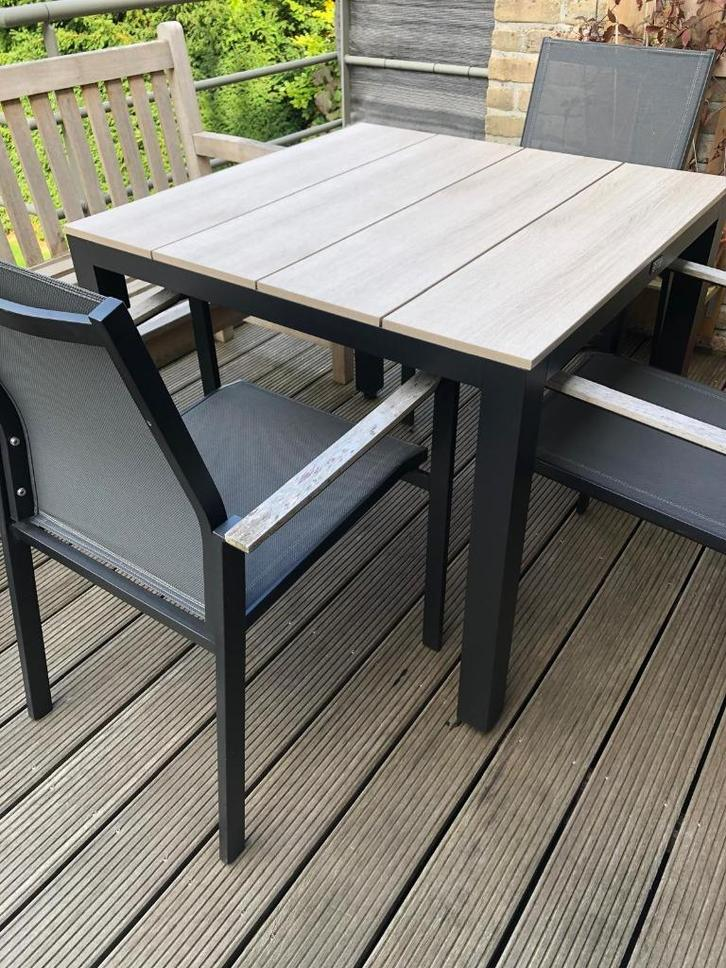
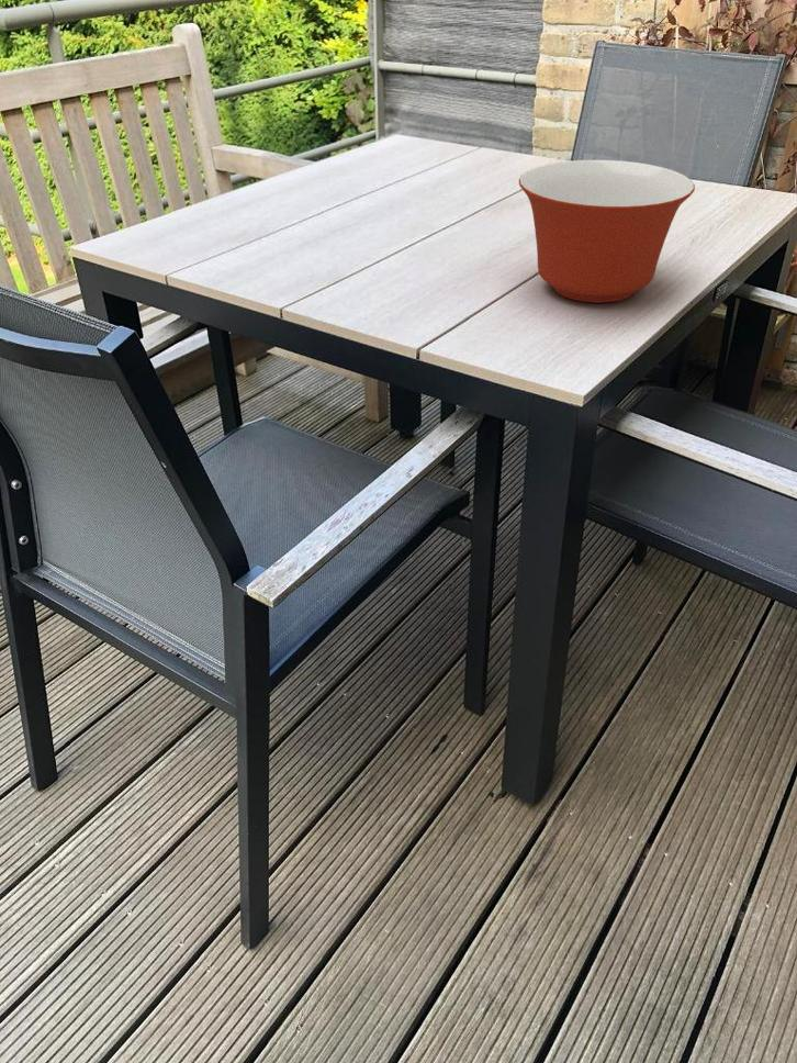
+ mixing bowl [518,159,696,304]
